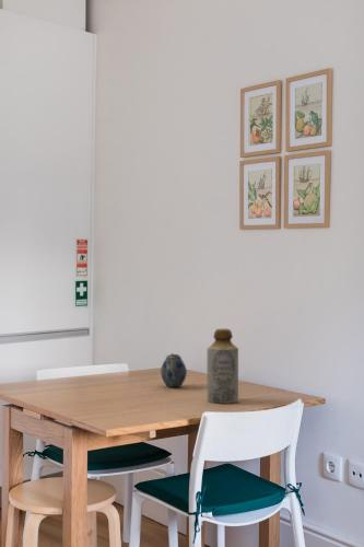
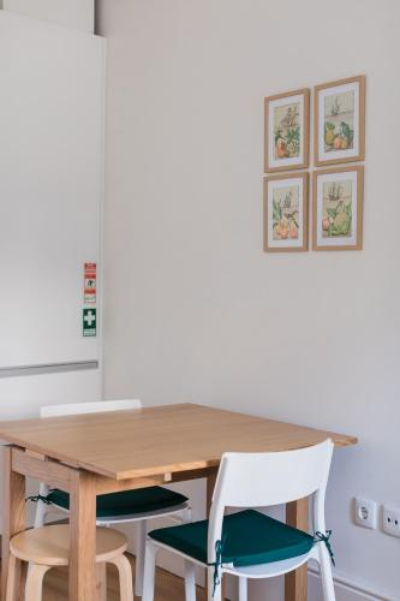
- bottle [206,328,239,405]
- teapot [160,353,188,388]
